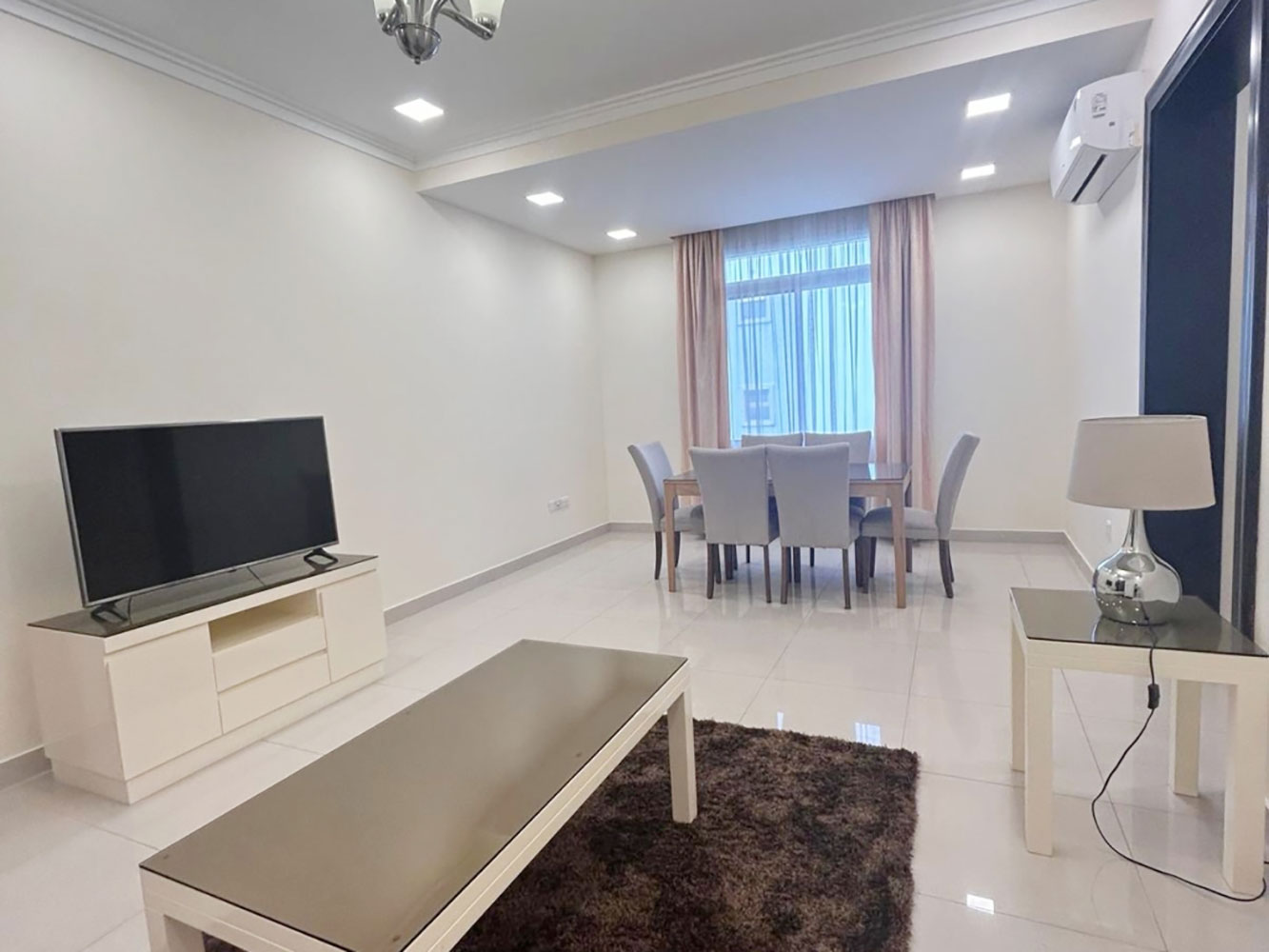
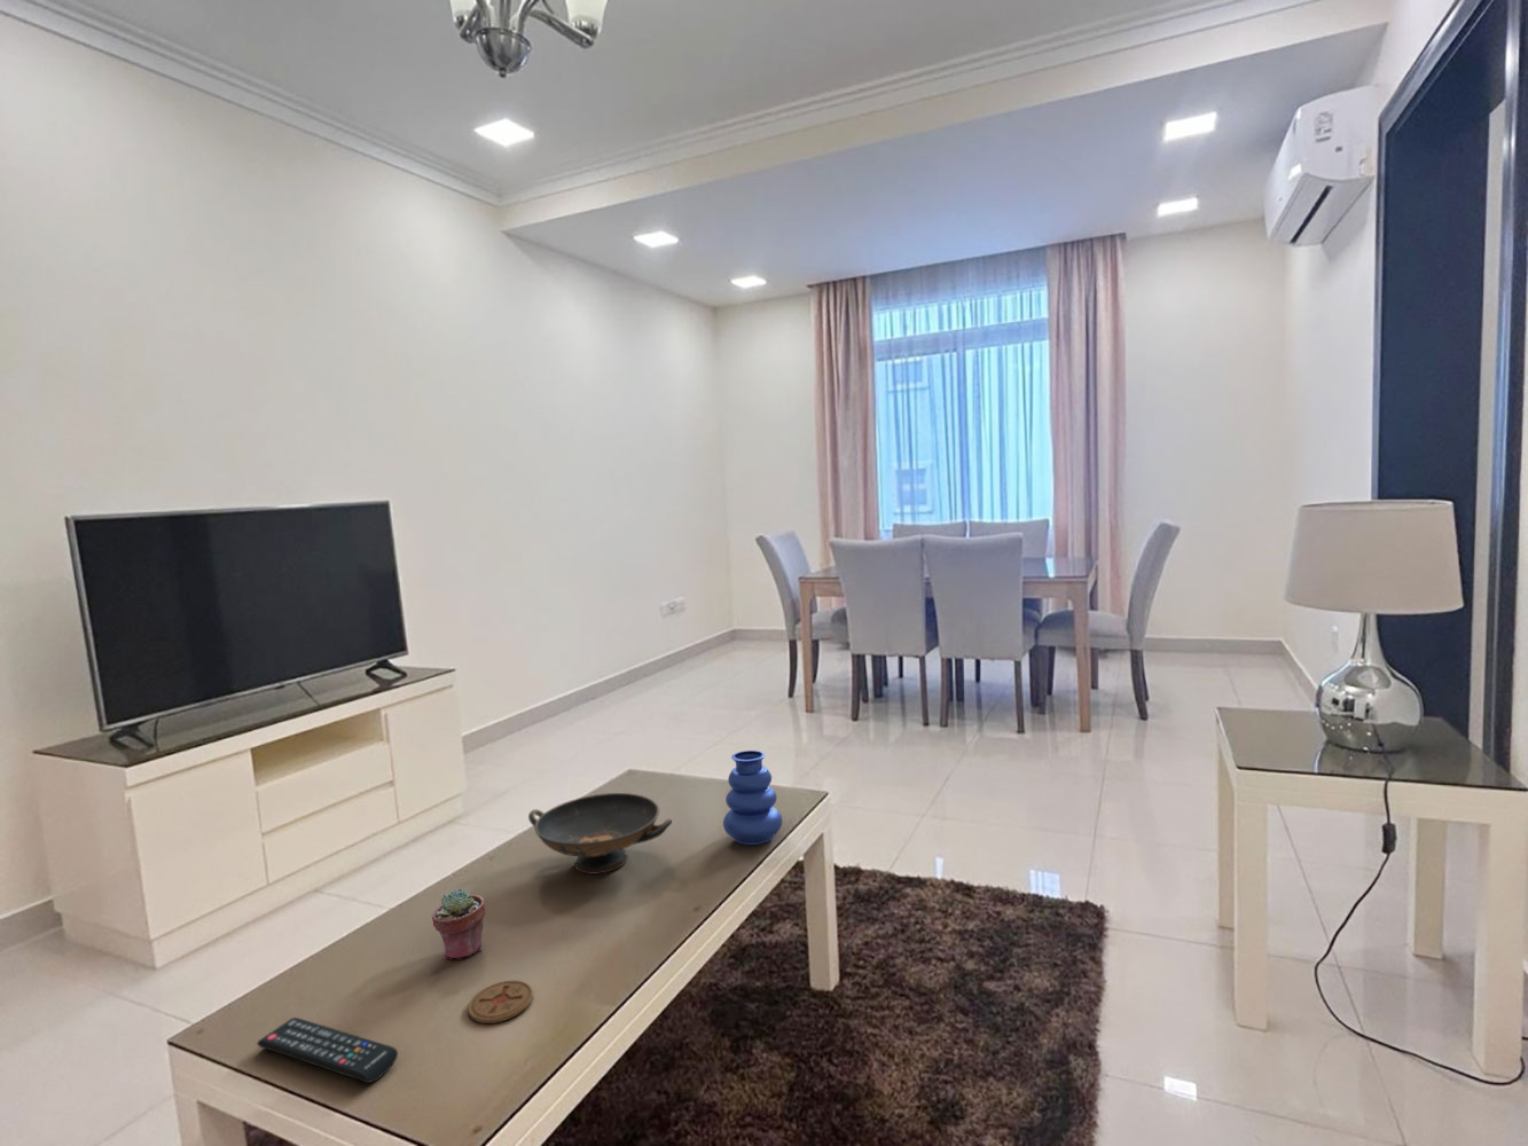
+ potted succulent [431,888,486,962]
+ remote control [255,1016,399,1085]
+ coaster [466,980,535,1024]
+ vase [722,750,784,846]
+ decorative bowl [527,792,673,875]
